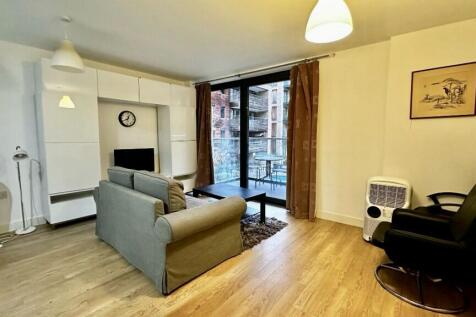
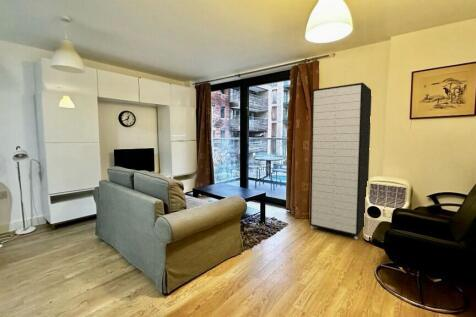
+ storage cabinet [309,82,372,240]
